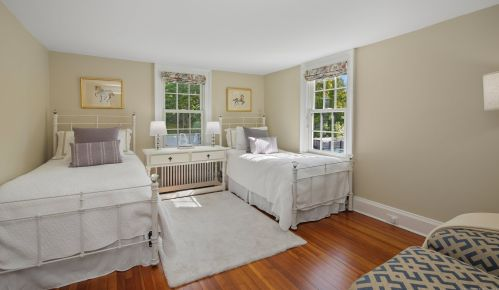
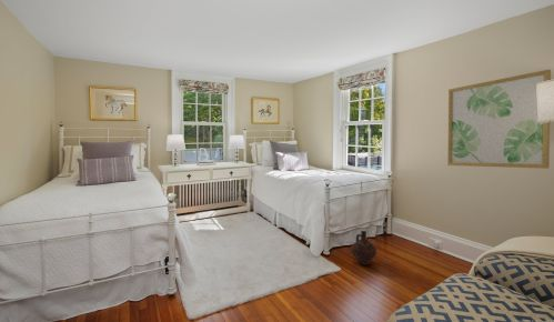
+ wall art [446,69,552,170]
+ ceramic jug [350,230,377,266]
